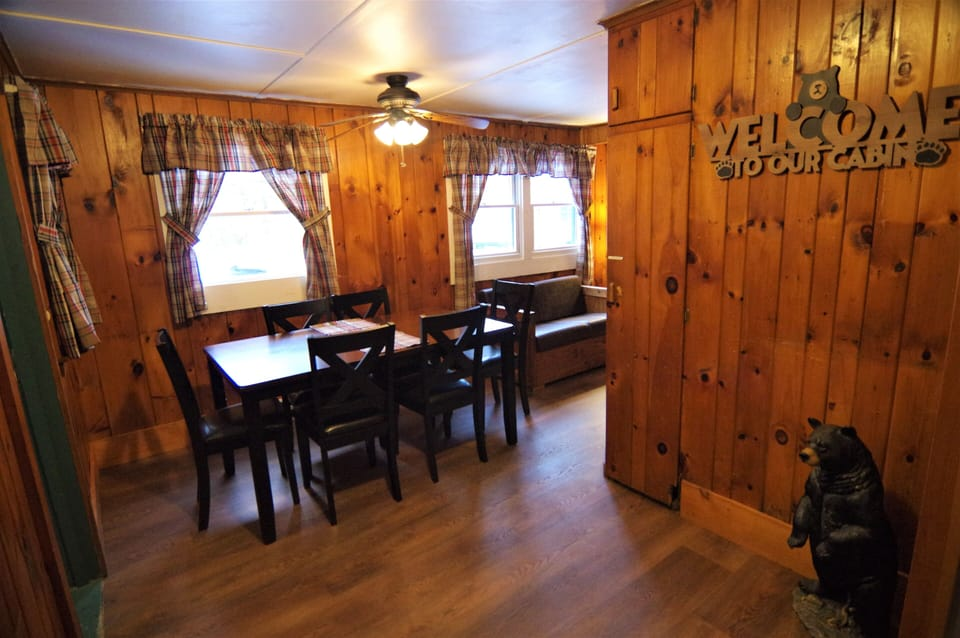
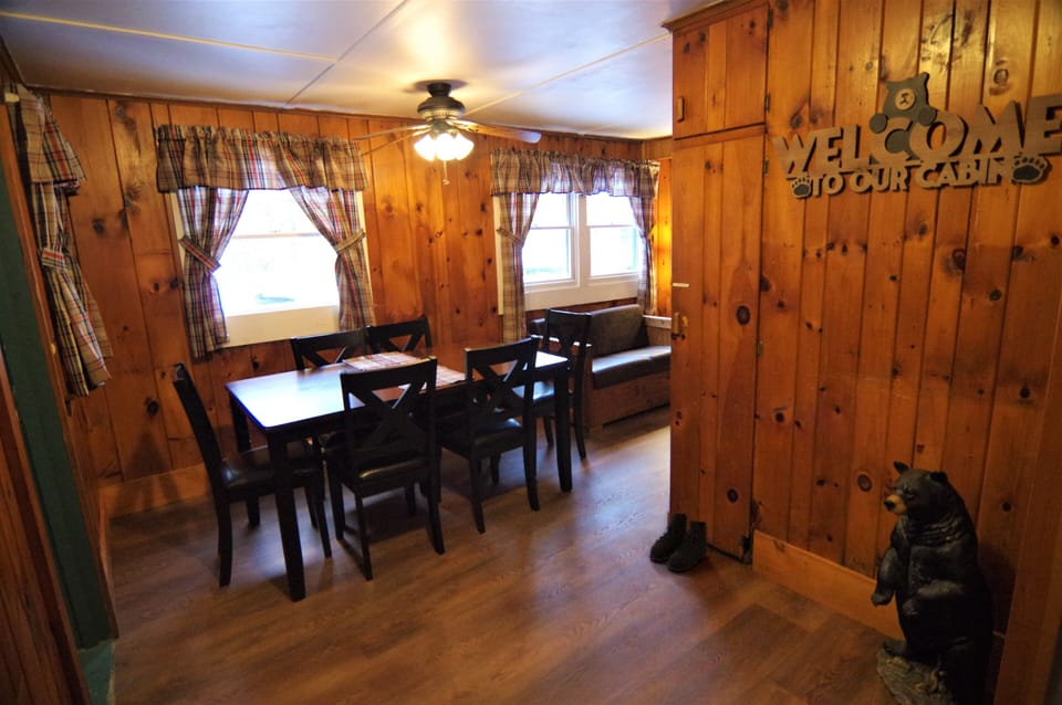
+ boots [648,512,709,572]
